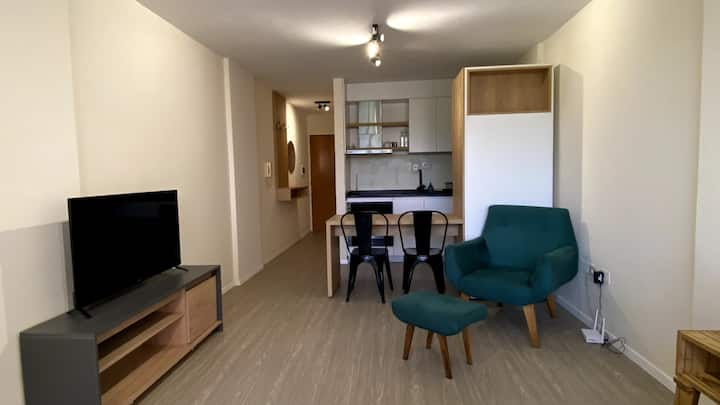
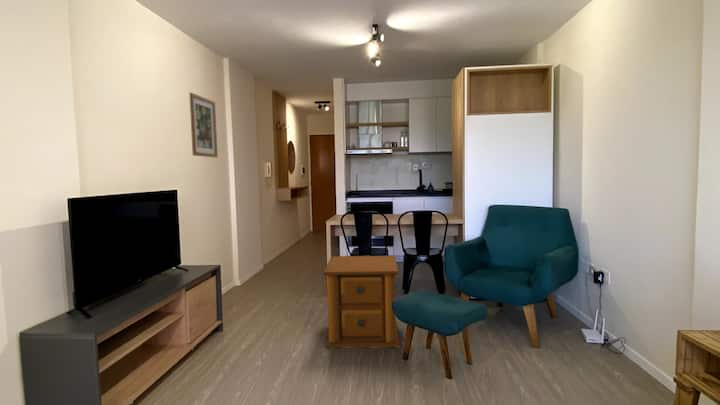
+ side table [322,255,400,349]
+ wall art [189,92,219,158]
